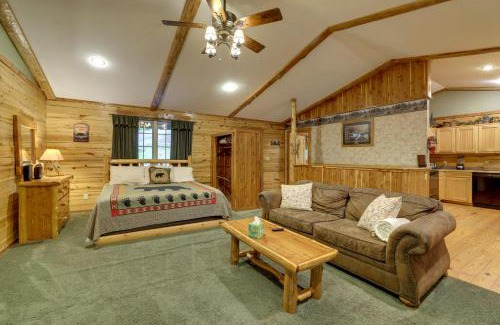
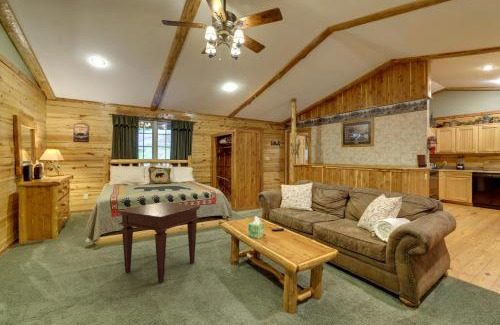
+ side table [117,201,201,283]
